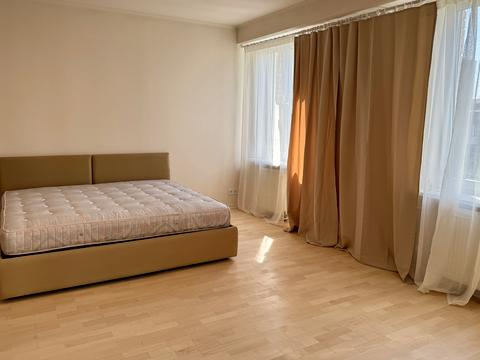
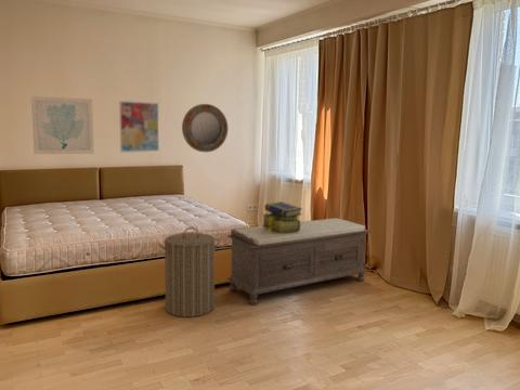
+ bench [226,217,372,306]
+ wall art [118,100,160,154]
+ home mirror [181,103,229,153]
+ stack of books [261,200,303,234]
+ laundry hamper [158,226,221,318]
+ wall art [30,95,95,155]
